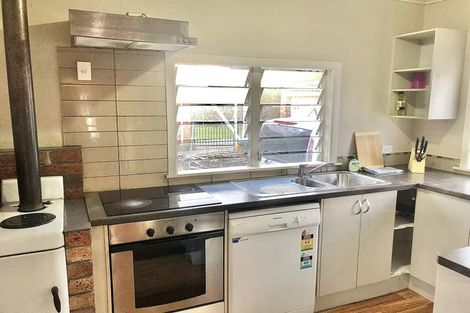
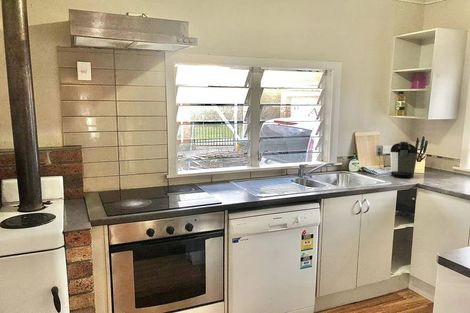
+ coffee maker [375,141,418,179]
